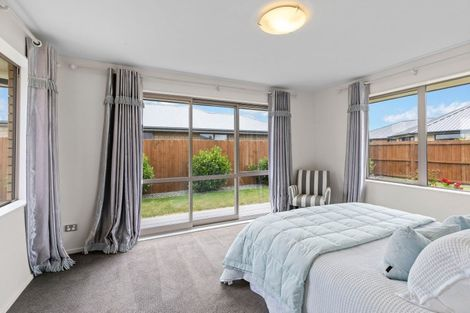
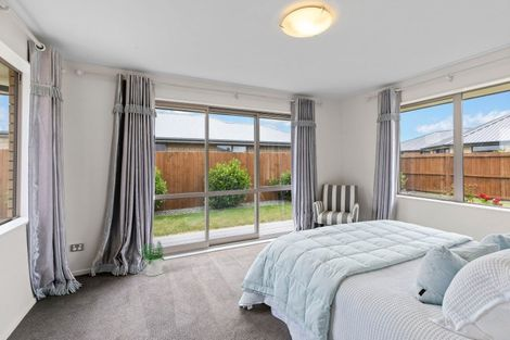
+ potted plant [140,240,165,277]
